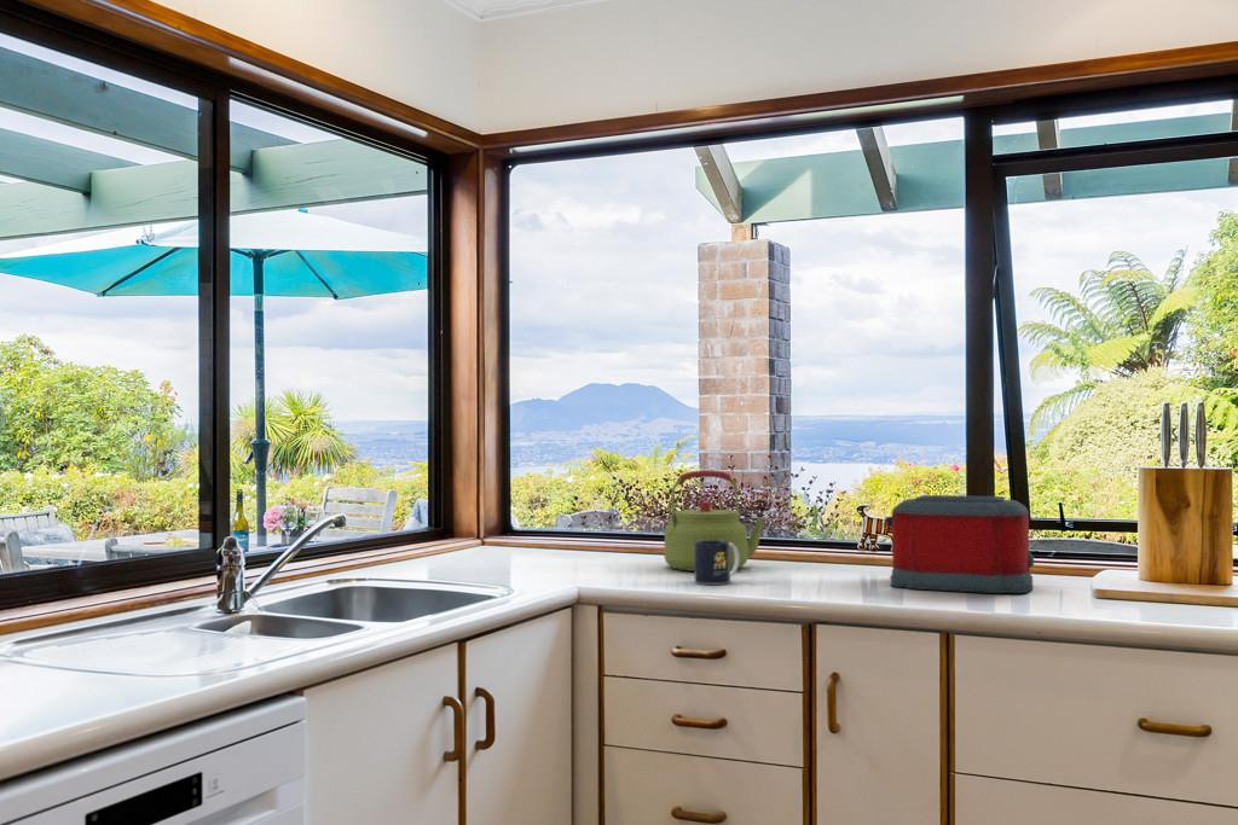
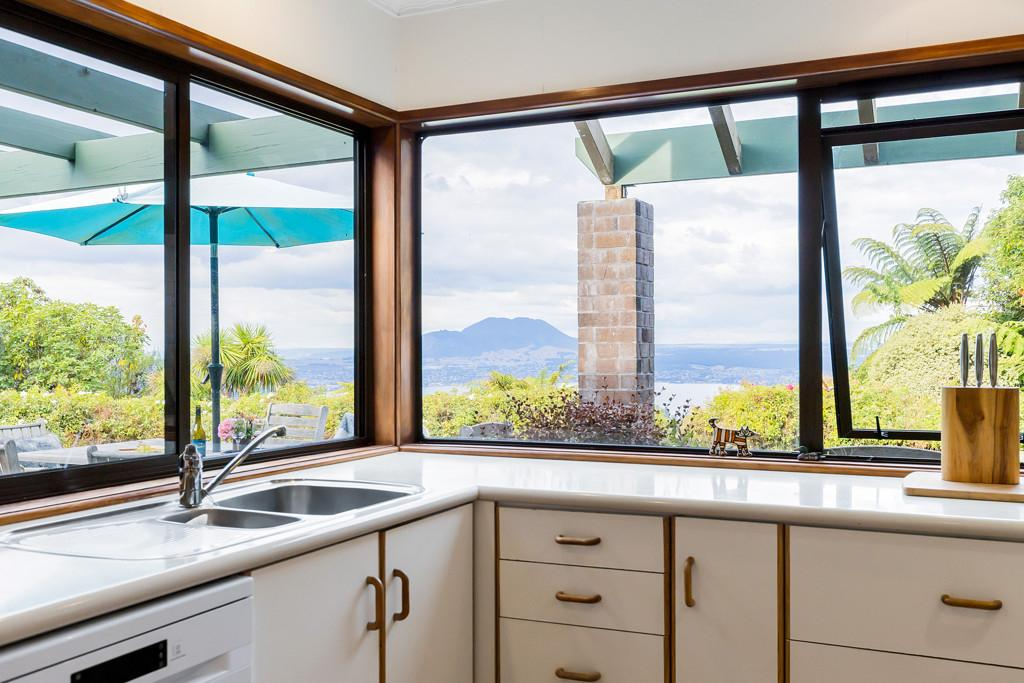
- kettle [664,469,766,573]
- toaster [884,494,1035,594]
- mug [693,540,740,586]
